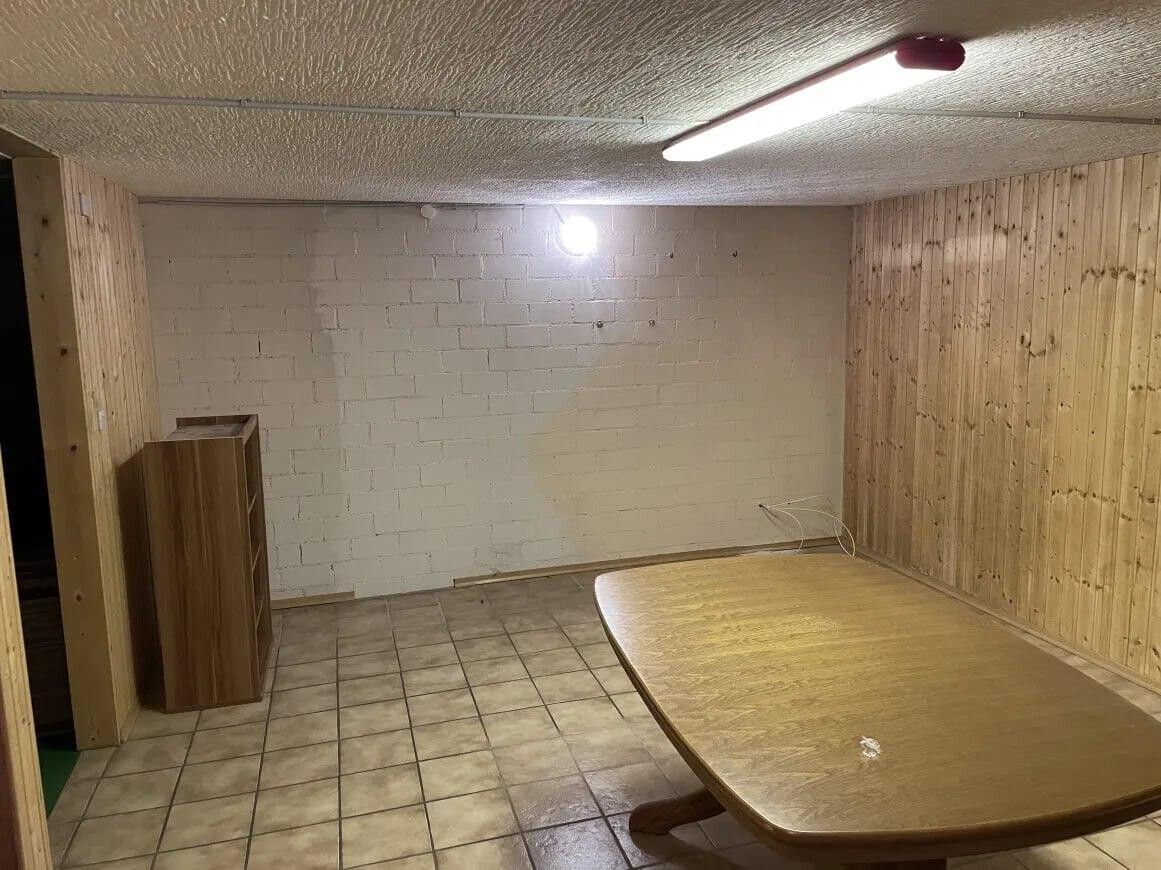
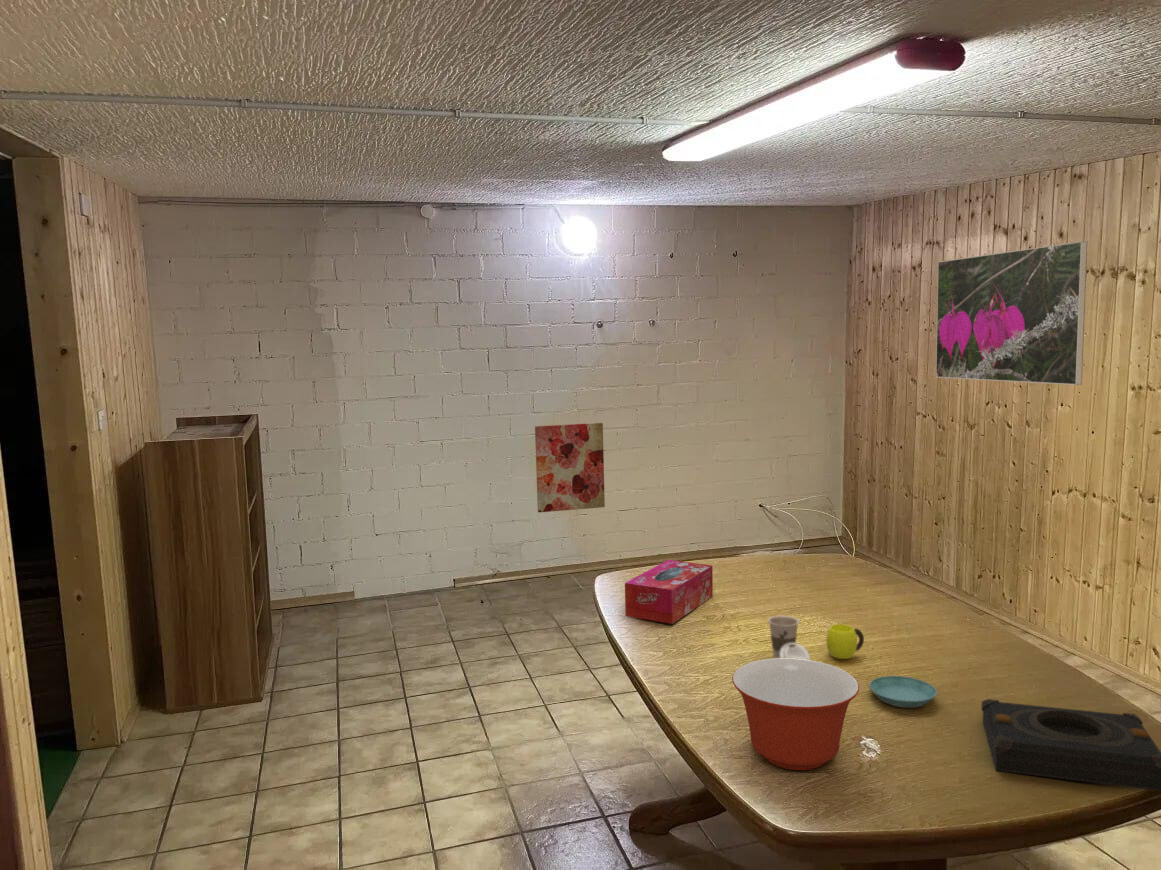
+ wall art [534,422,606,513]
+ cup [825,623,865,660]
+ cup [767,615,811,660]
+ tissue box [624,559,714,625]
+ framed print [935,240,1088,386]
+ saucer [868,675,938,709]
+ speaker [980,698,1161,792]
+ mixing bowl [731,657,860,771]
